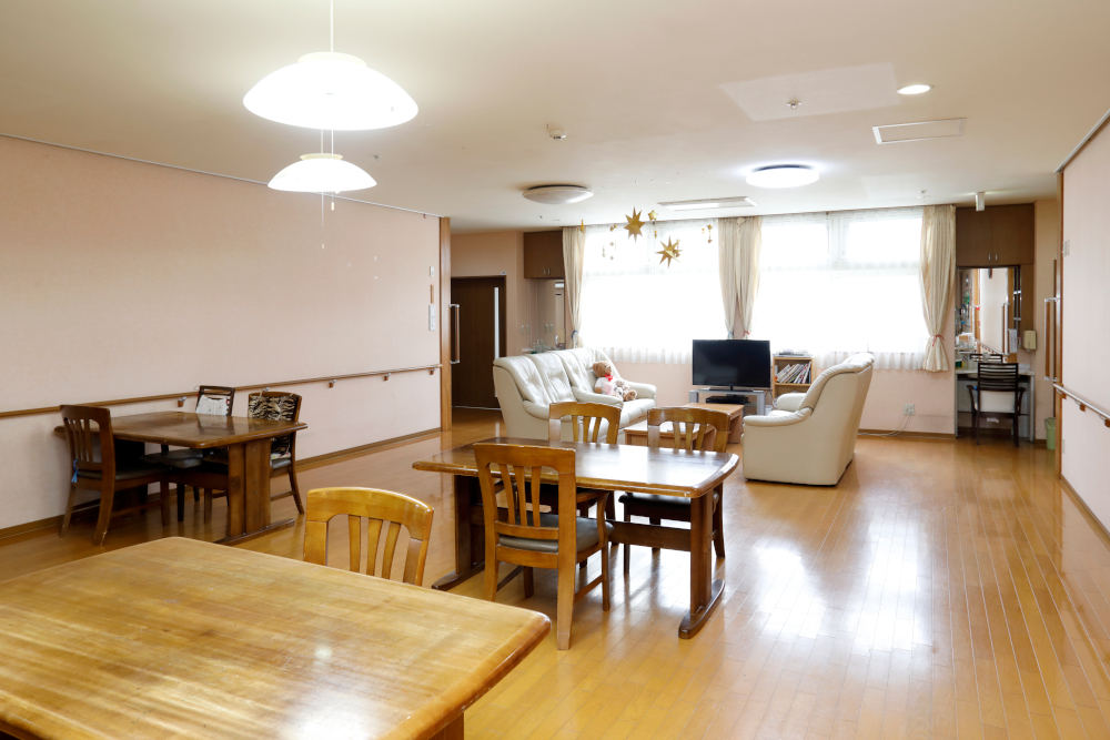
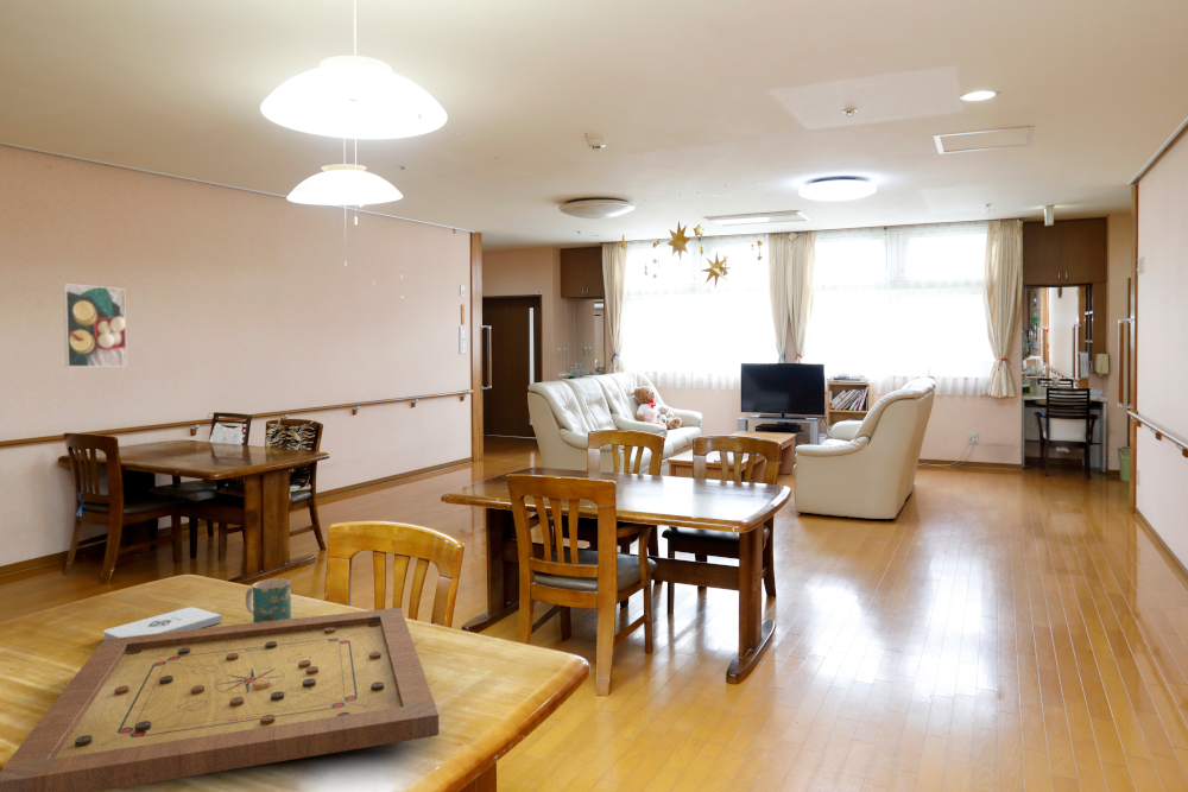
+ gameboard [0,607,440,792]
+ mug [245,577,292,623]
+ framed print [62,283,128,368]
+ notepad [102,606,223,640]
